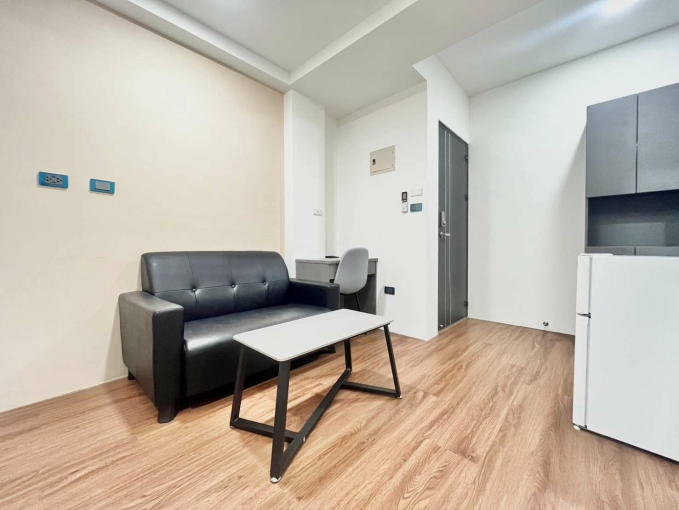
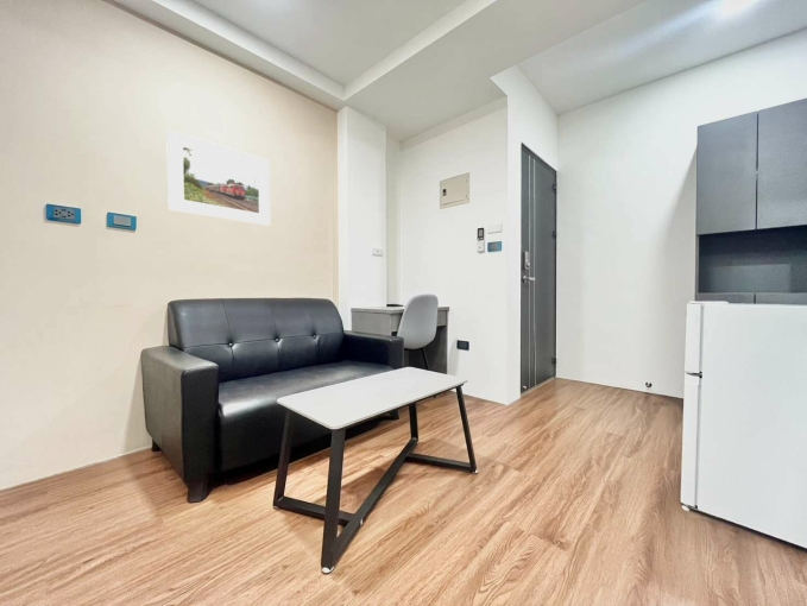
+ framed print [165,128,271,227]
